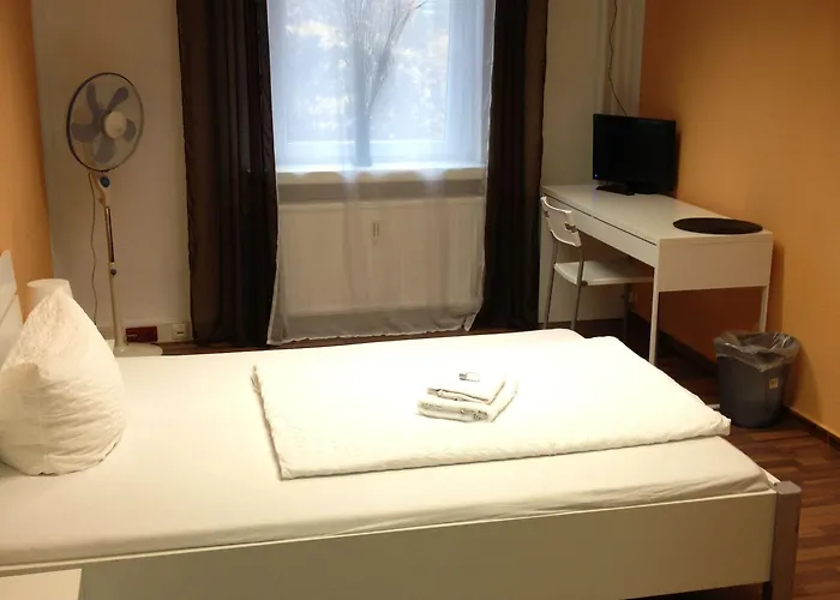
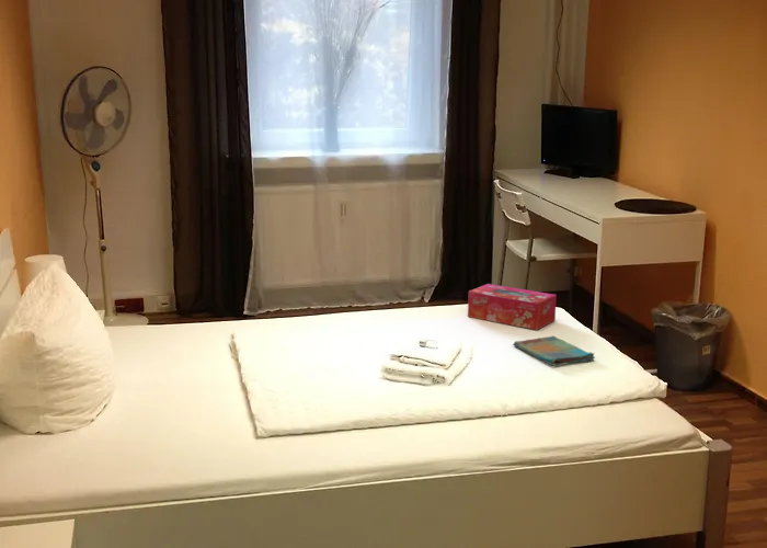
+ tissue box [467,283,558,331]
+ dish towel [512,334,596,367]
